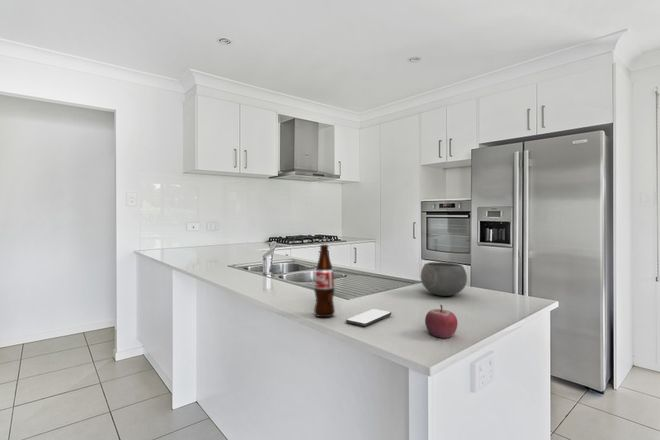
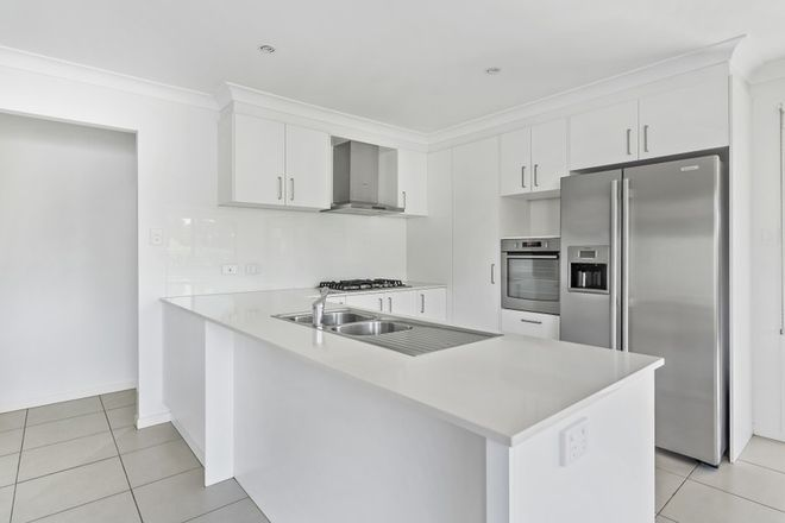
- bowl [420,261,468,297]
- fruit [424,304,459,339]
- bottle [313,244,336,318]
- smartphone [345,308,392,327]
